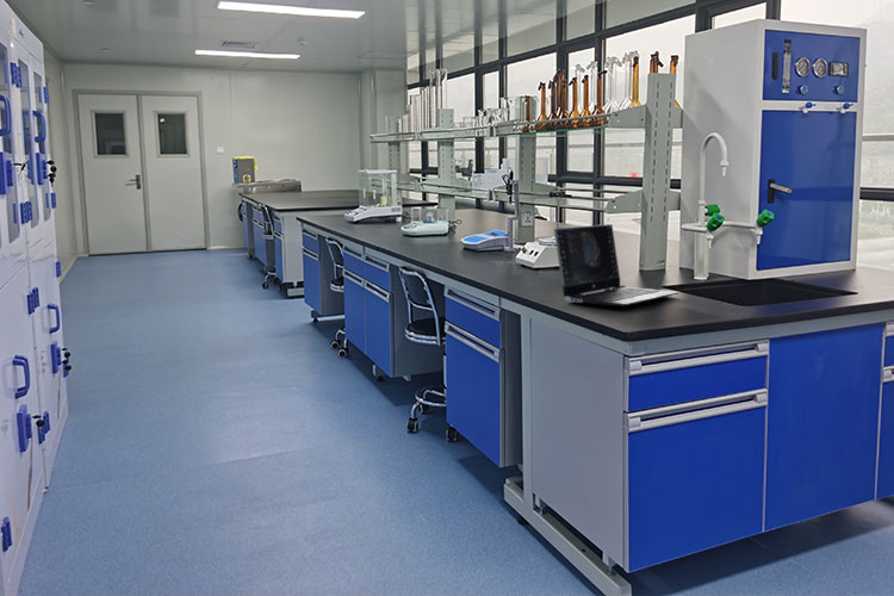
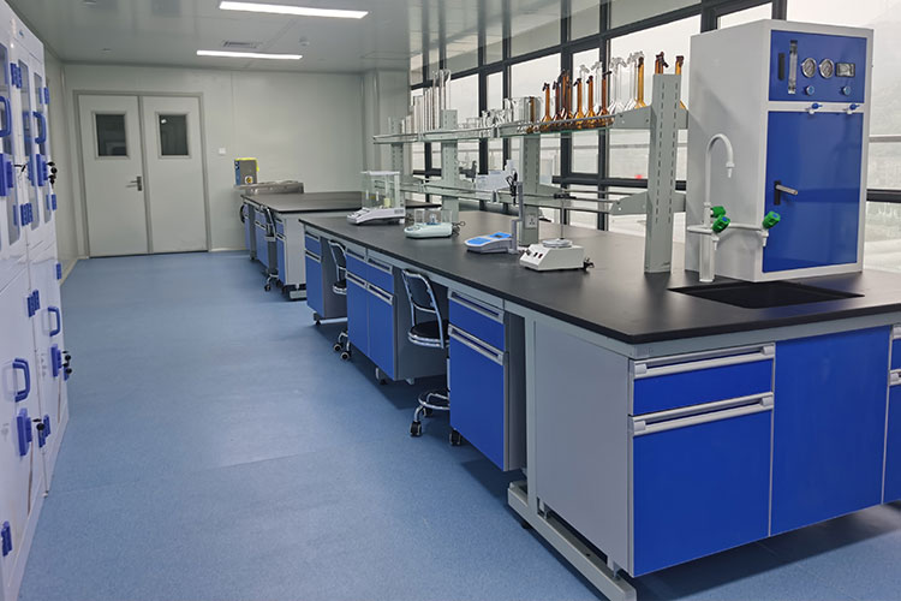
- laptop computer [553,223,679,308]
